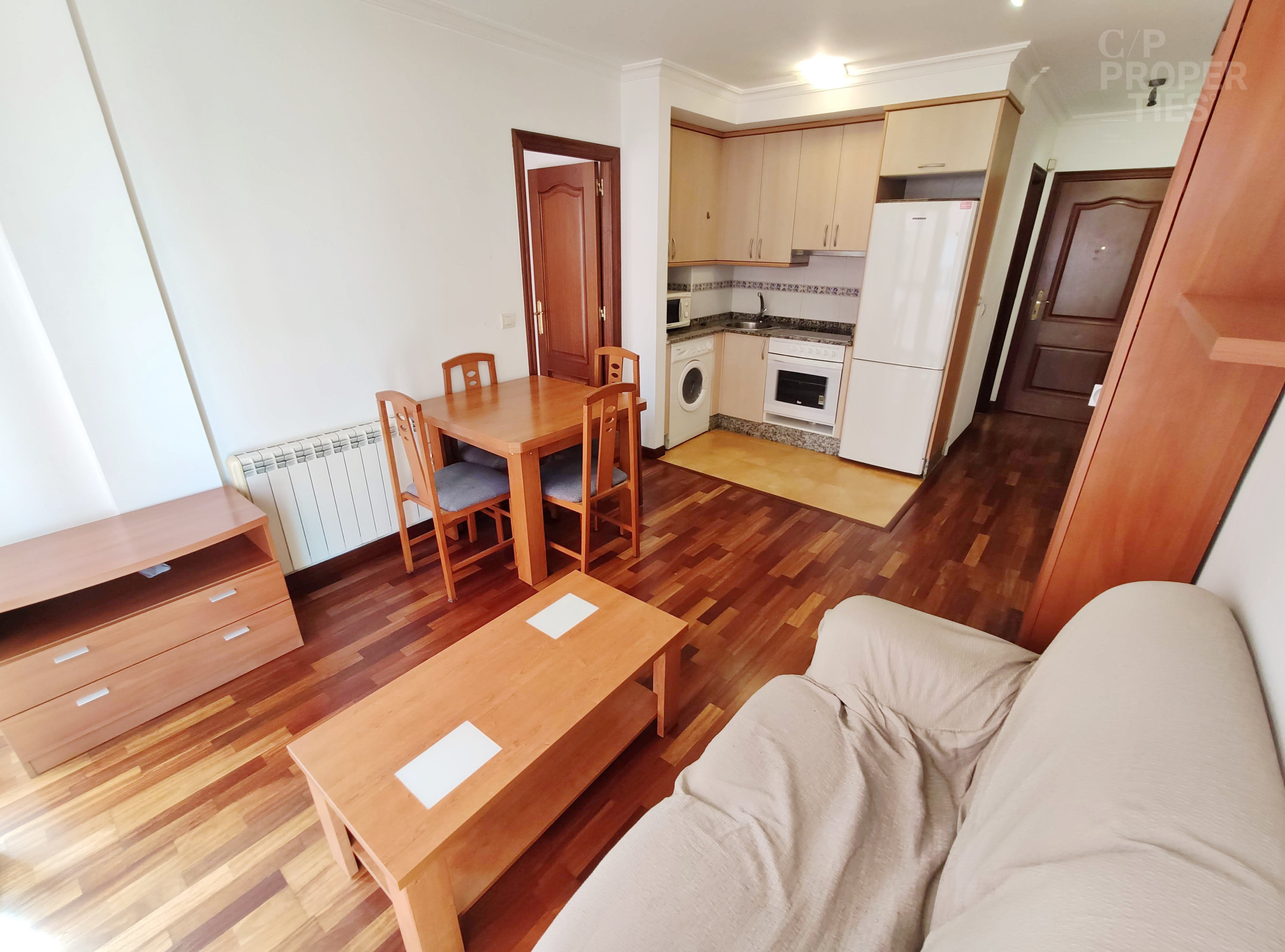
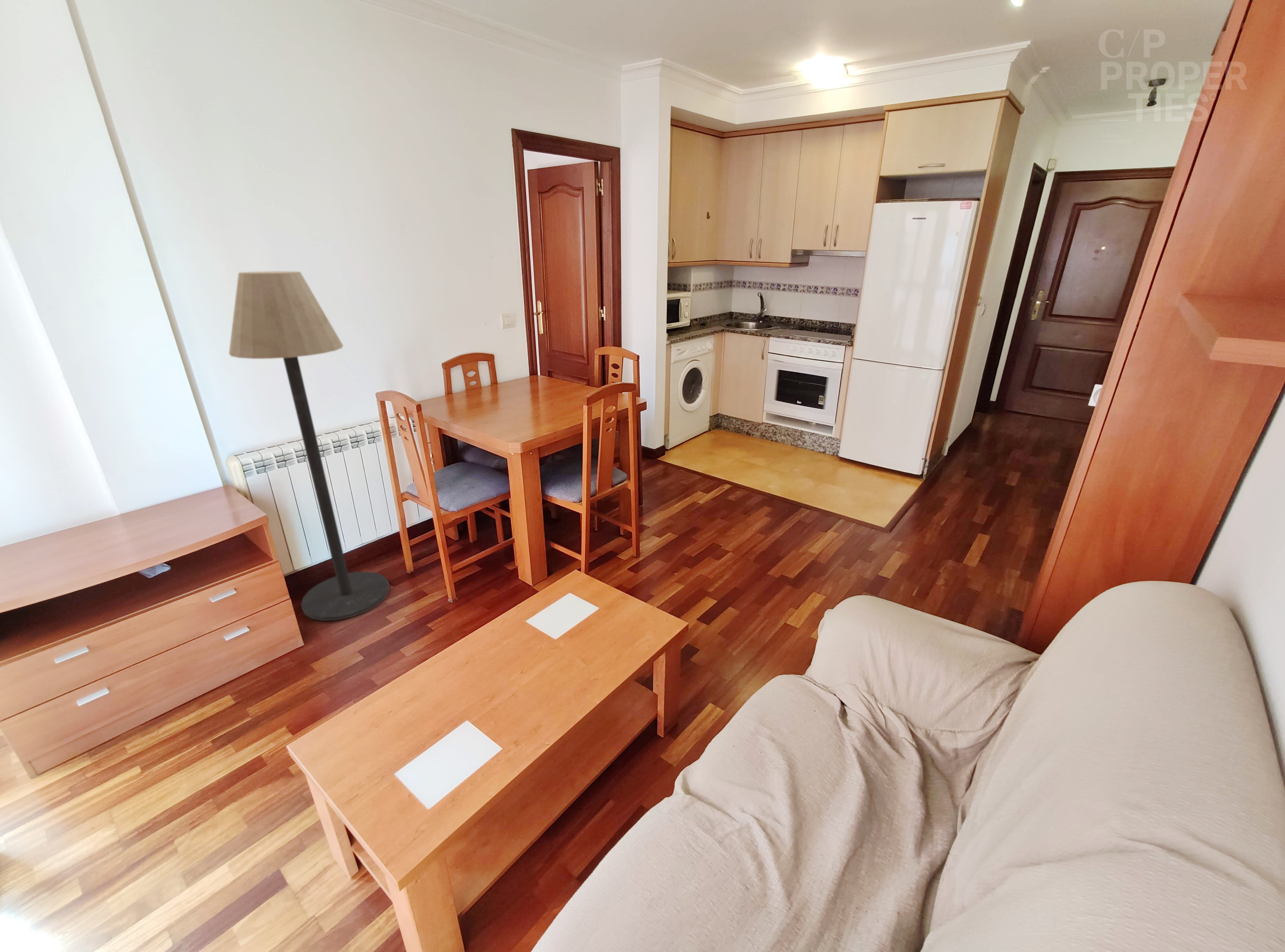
+ floor lamp [229,271,390,621]
